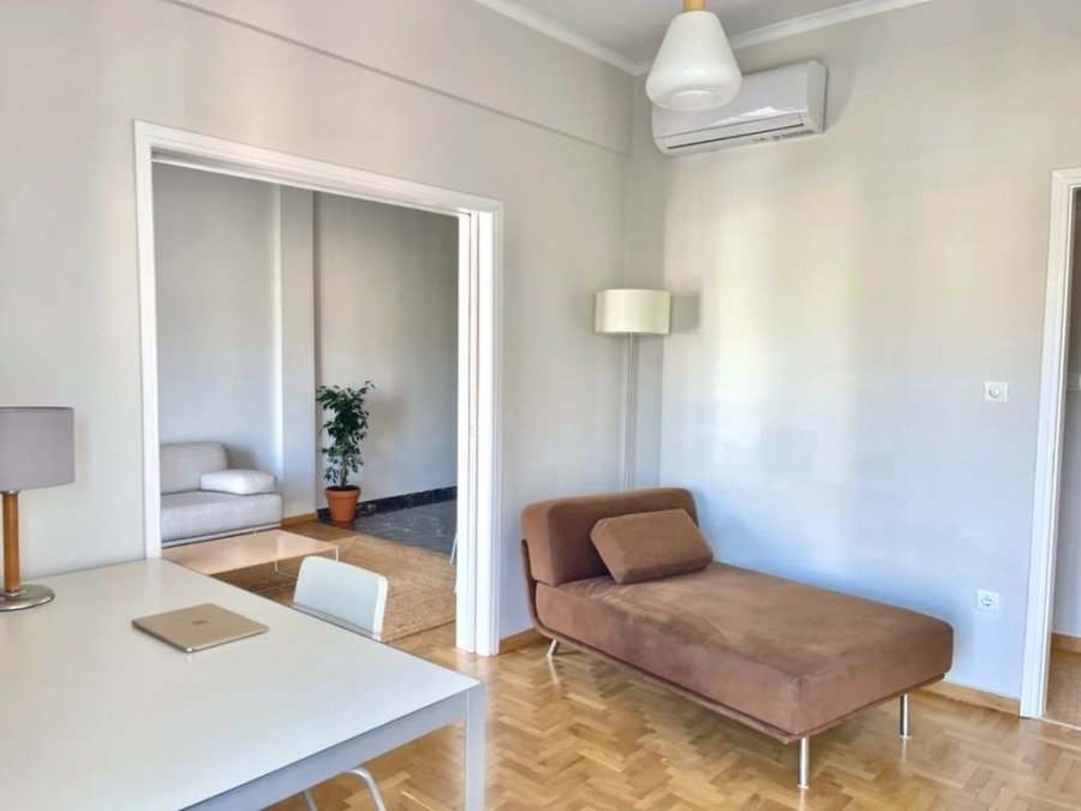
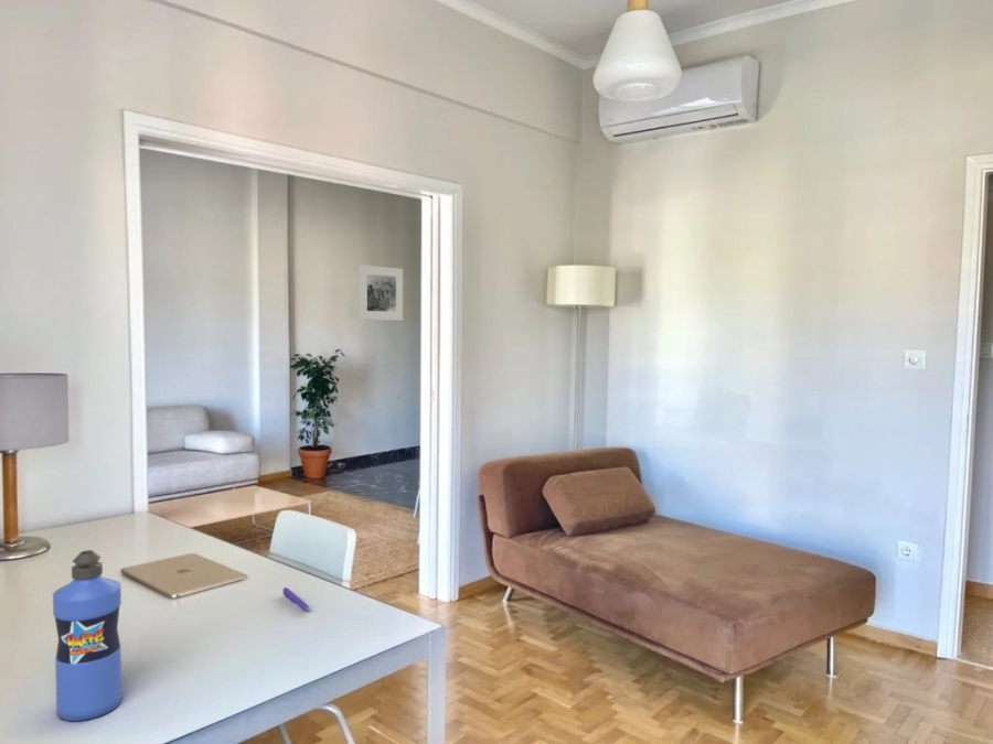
+ water bottle [52,549,122,722]
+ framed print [359,263,404,322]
+ pen [281,586,311,612]
